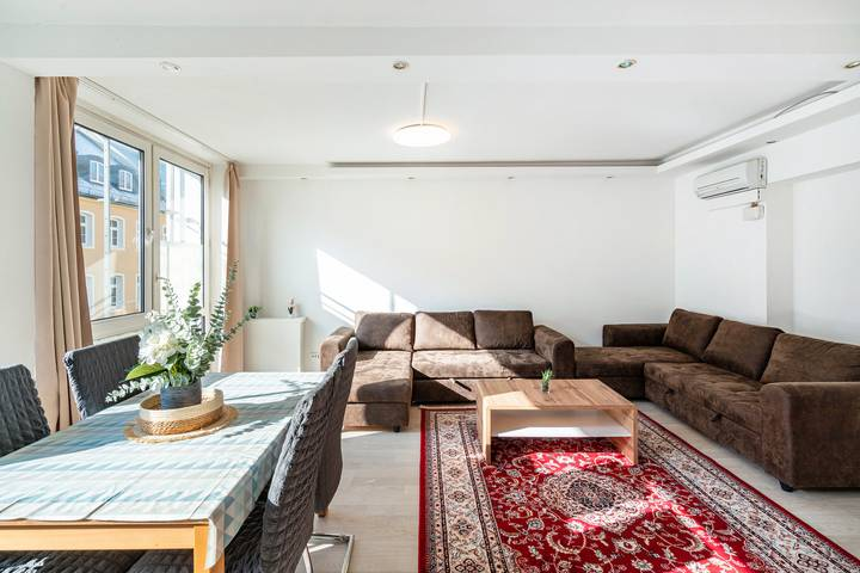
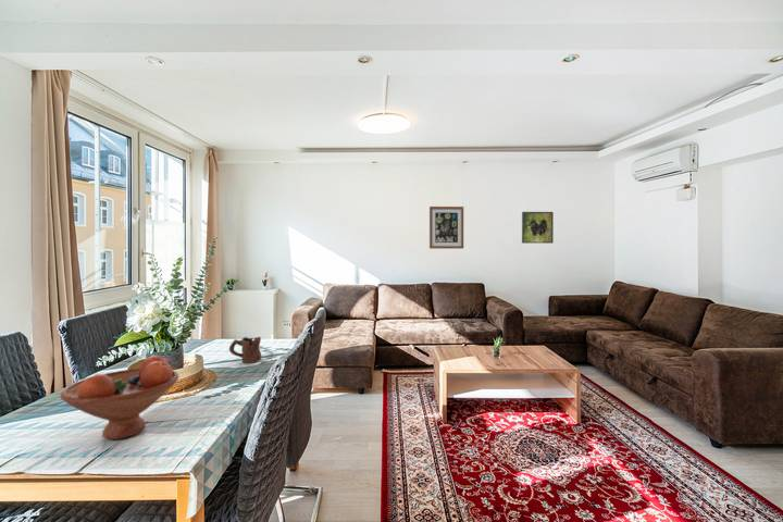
+ wall art [428,206,464,250]
+ mug [228,336,262,364]
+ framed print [521,211,555,245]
+ fruit bowl [59,355,179,440]
